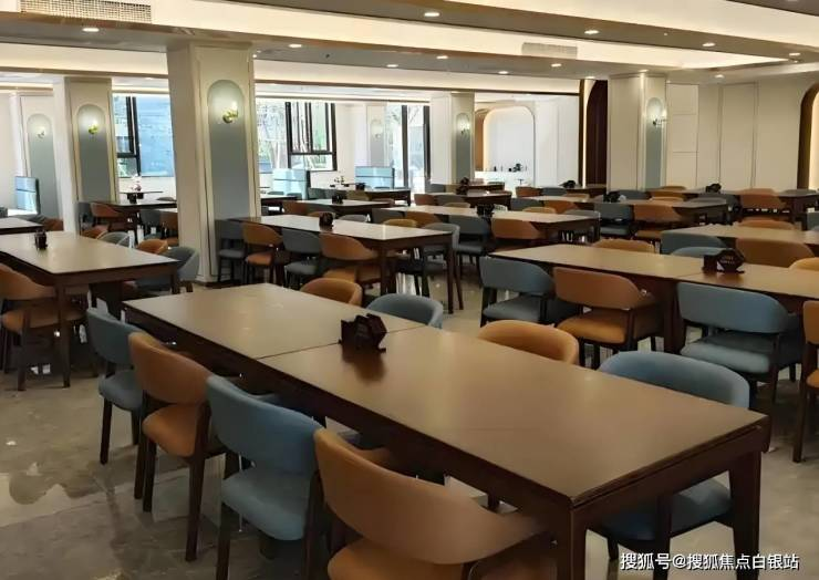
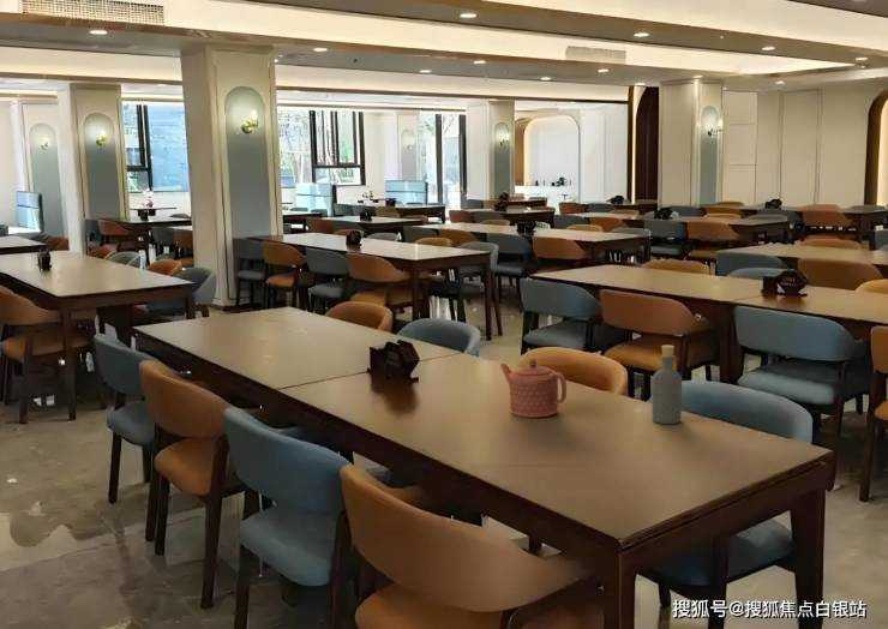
+ teapot [499,357,568,419]
+ bottle [650,345,683,425]
